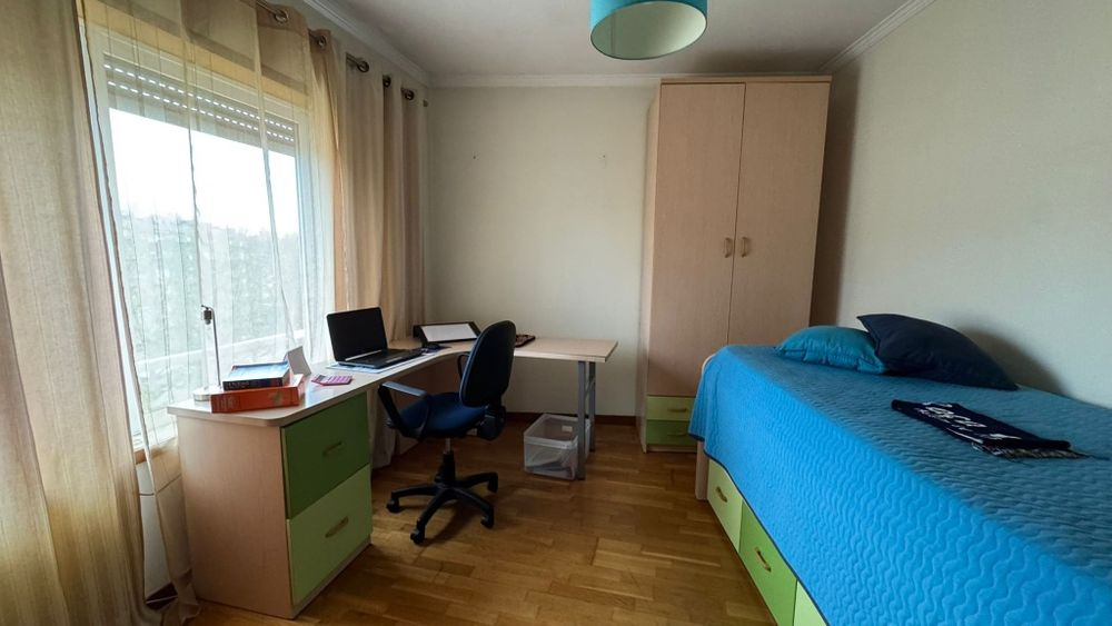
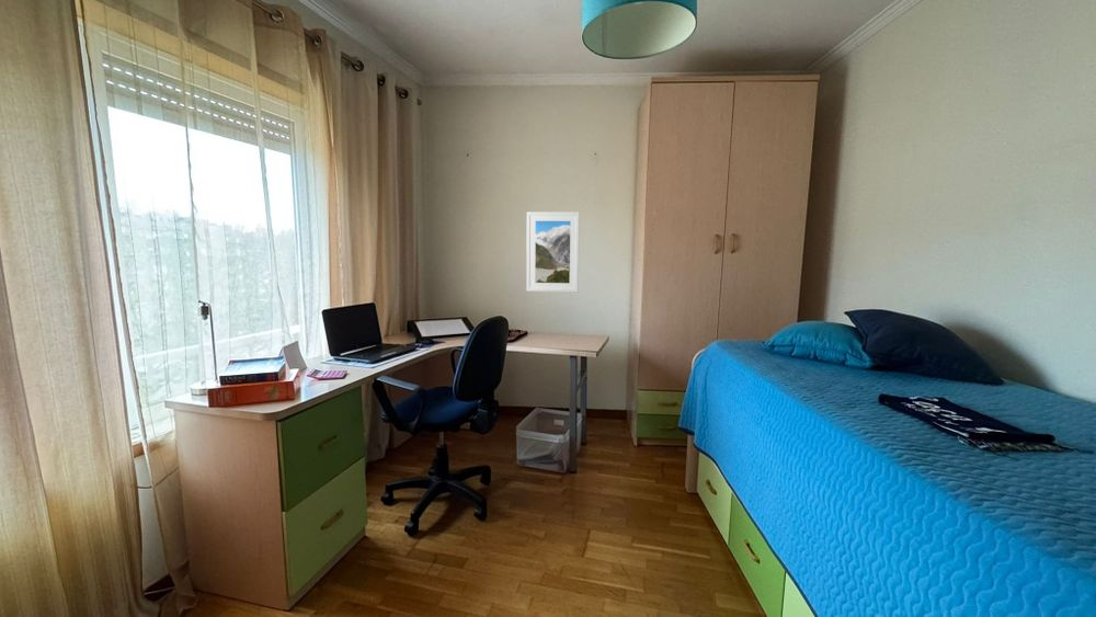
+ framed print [525,210,581,294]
